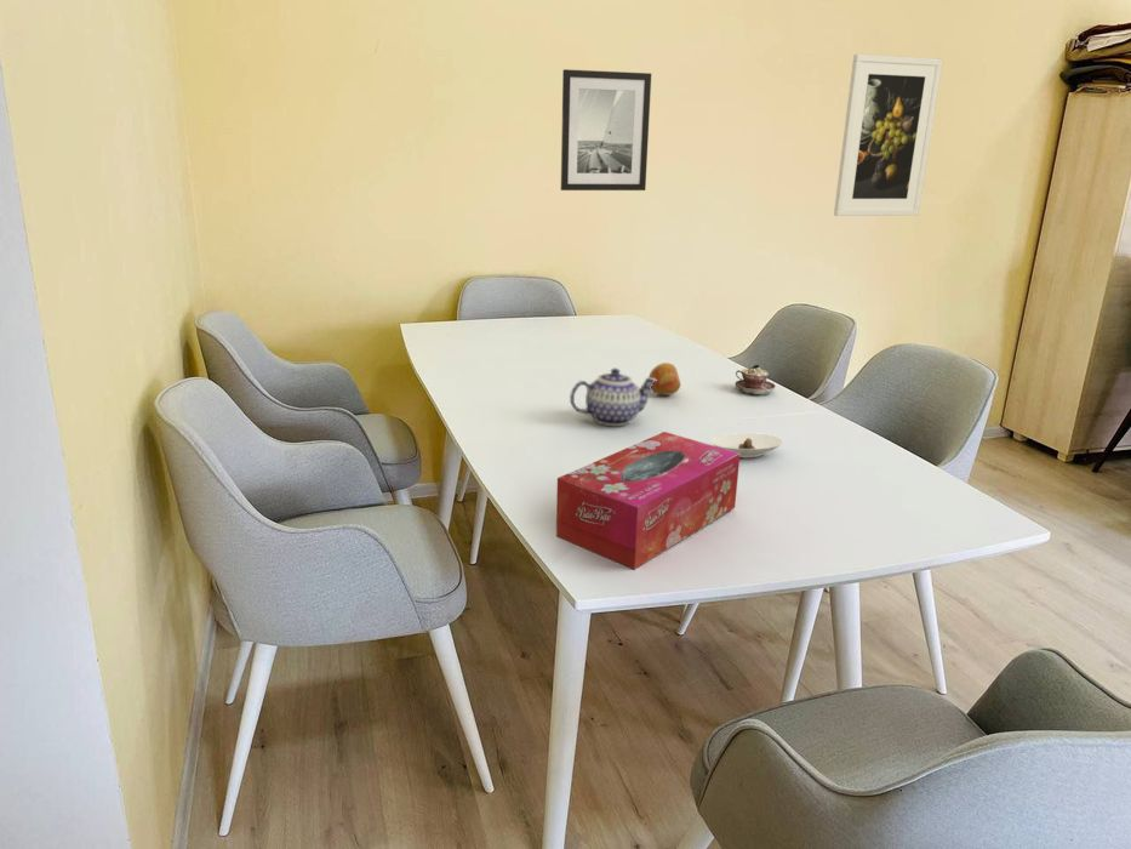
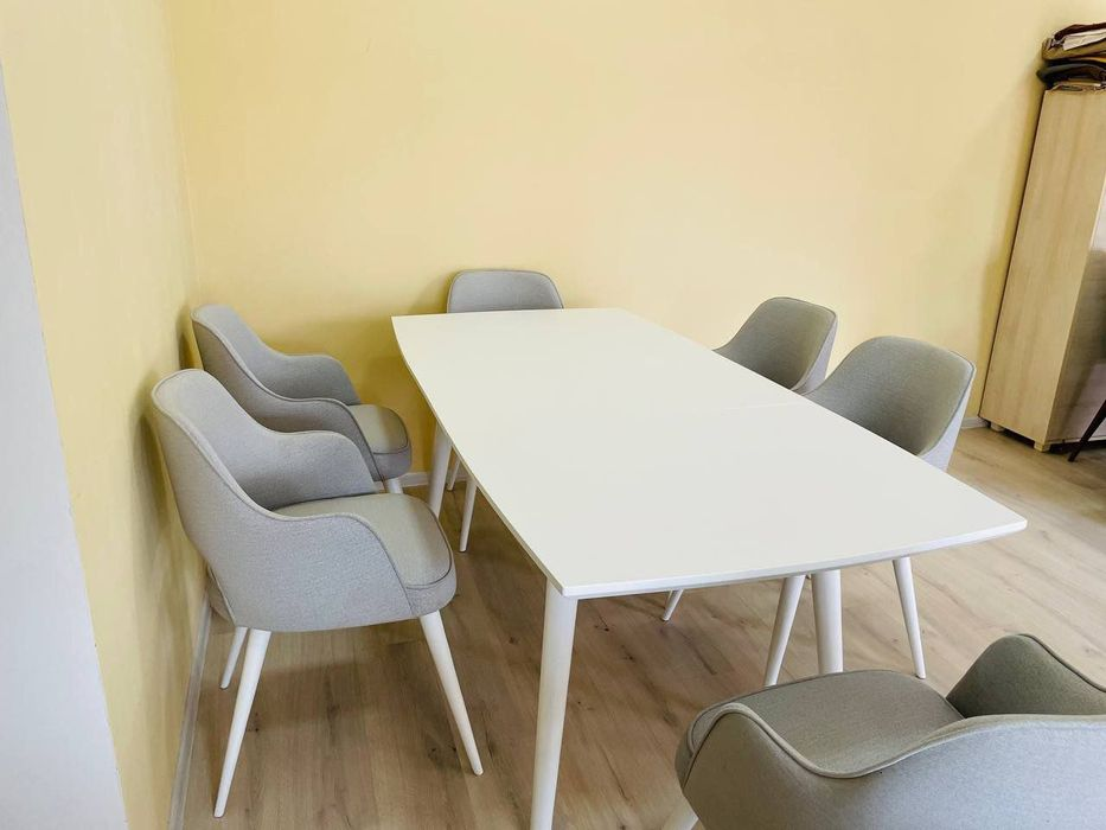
- teacup [735,364,777,397]
- saucer [710,432,784,458]
- tissue box [555,431,741,570]
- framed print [833,53,944,217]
- wall art [560,68,652,192]
- fruit [647,361,681,397]
- teapot [569,367,657,427]
